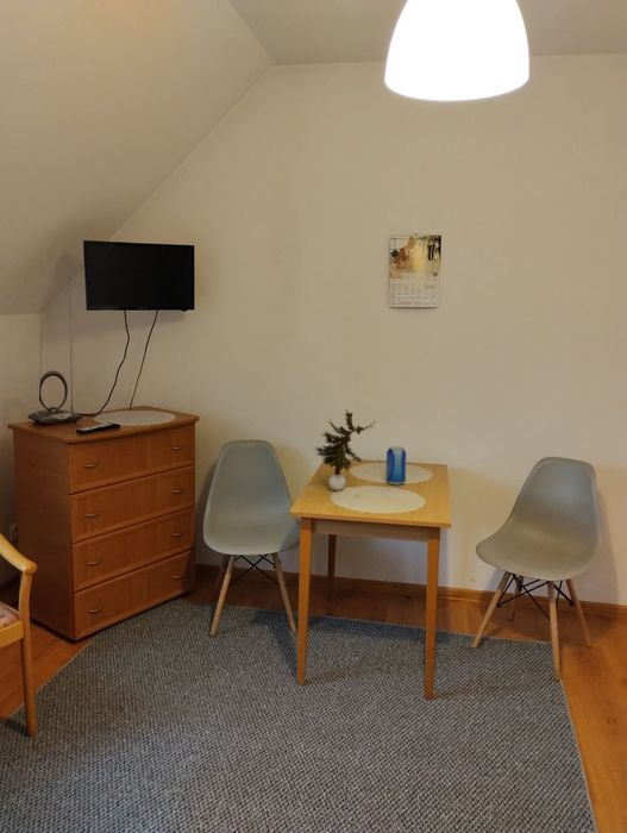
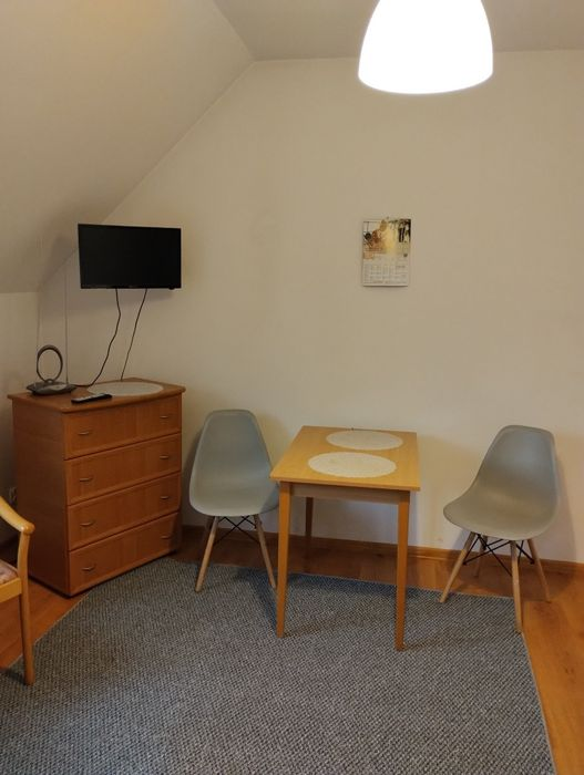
- beer can [385,445,407,486]
- potted plant [313,409,378,491]
